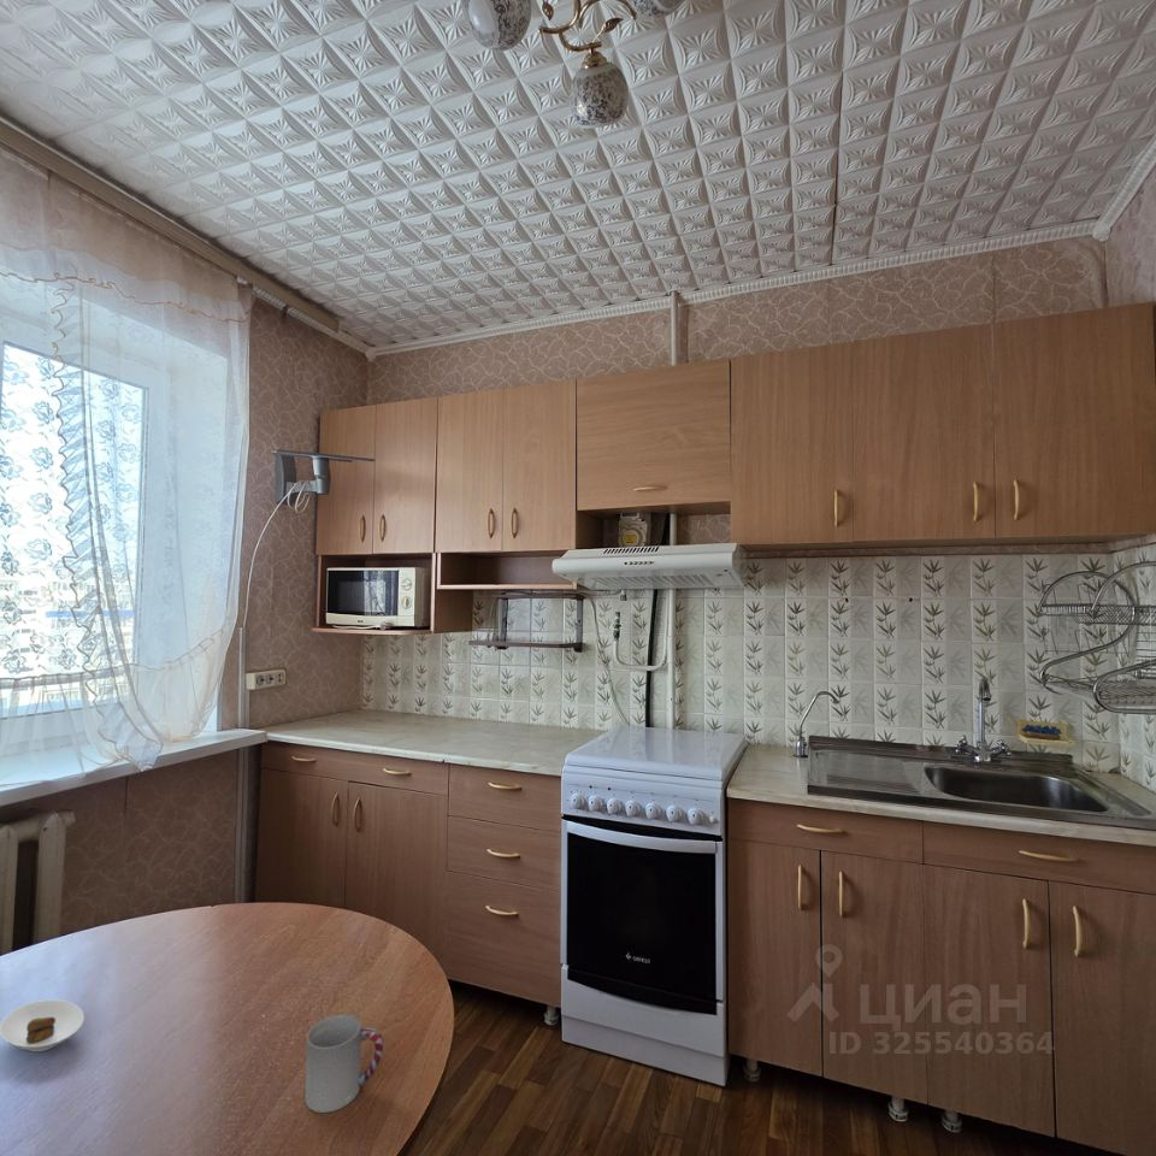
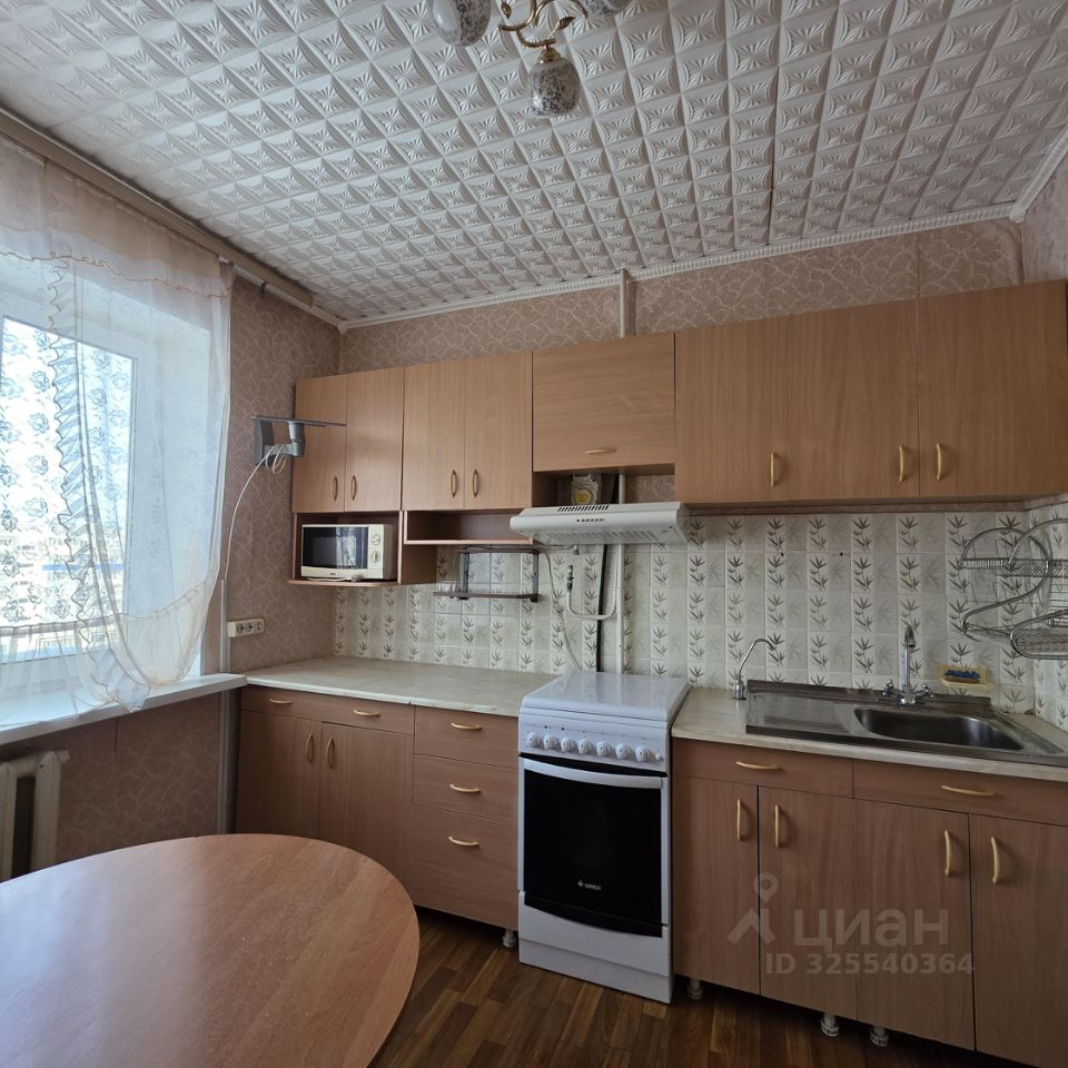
- saucer [0,998,85,1052]
- cup [305,1014,384,1114]
